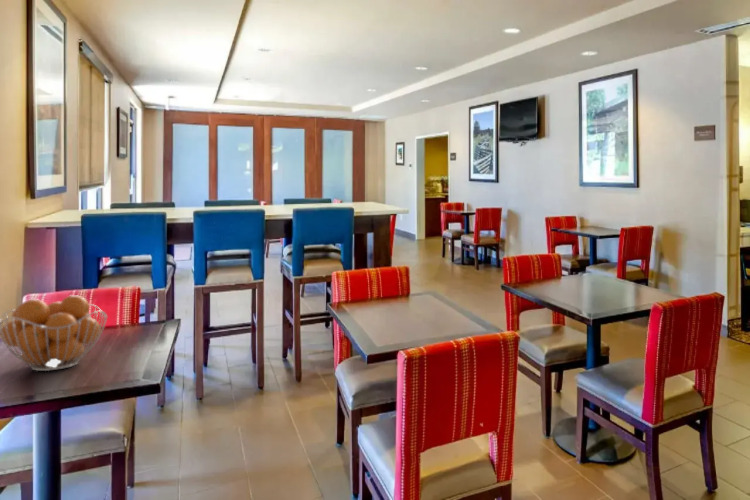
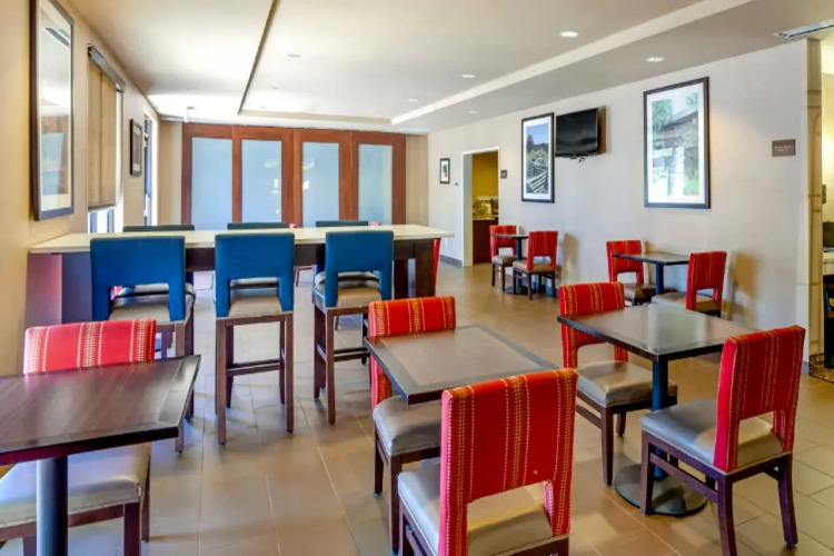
- fruit basket [0,294,108,372]
